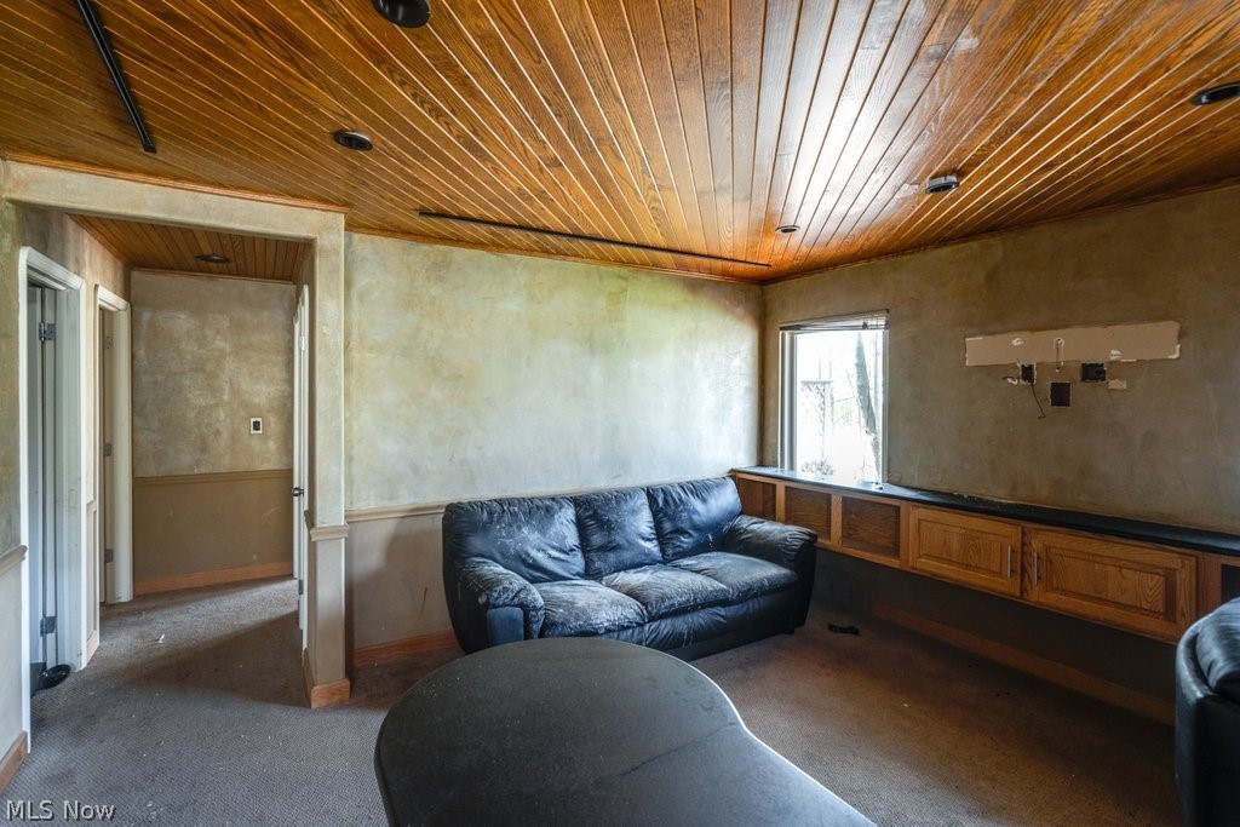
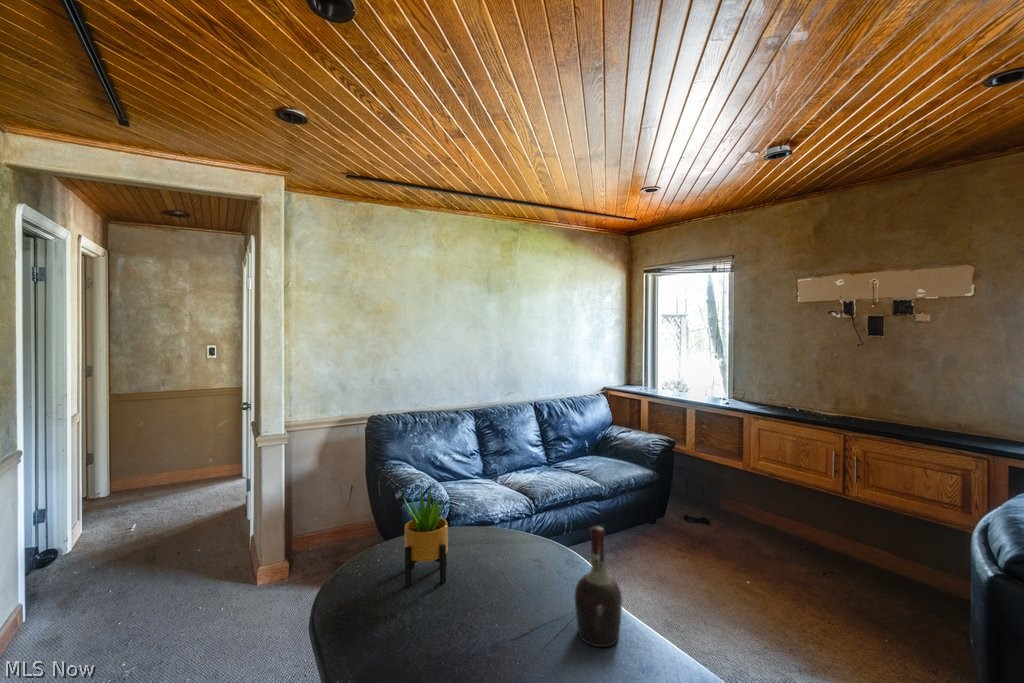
+ potted plant [400,484,451,587]
+ cognac bottle [573,525,623,648]
